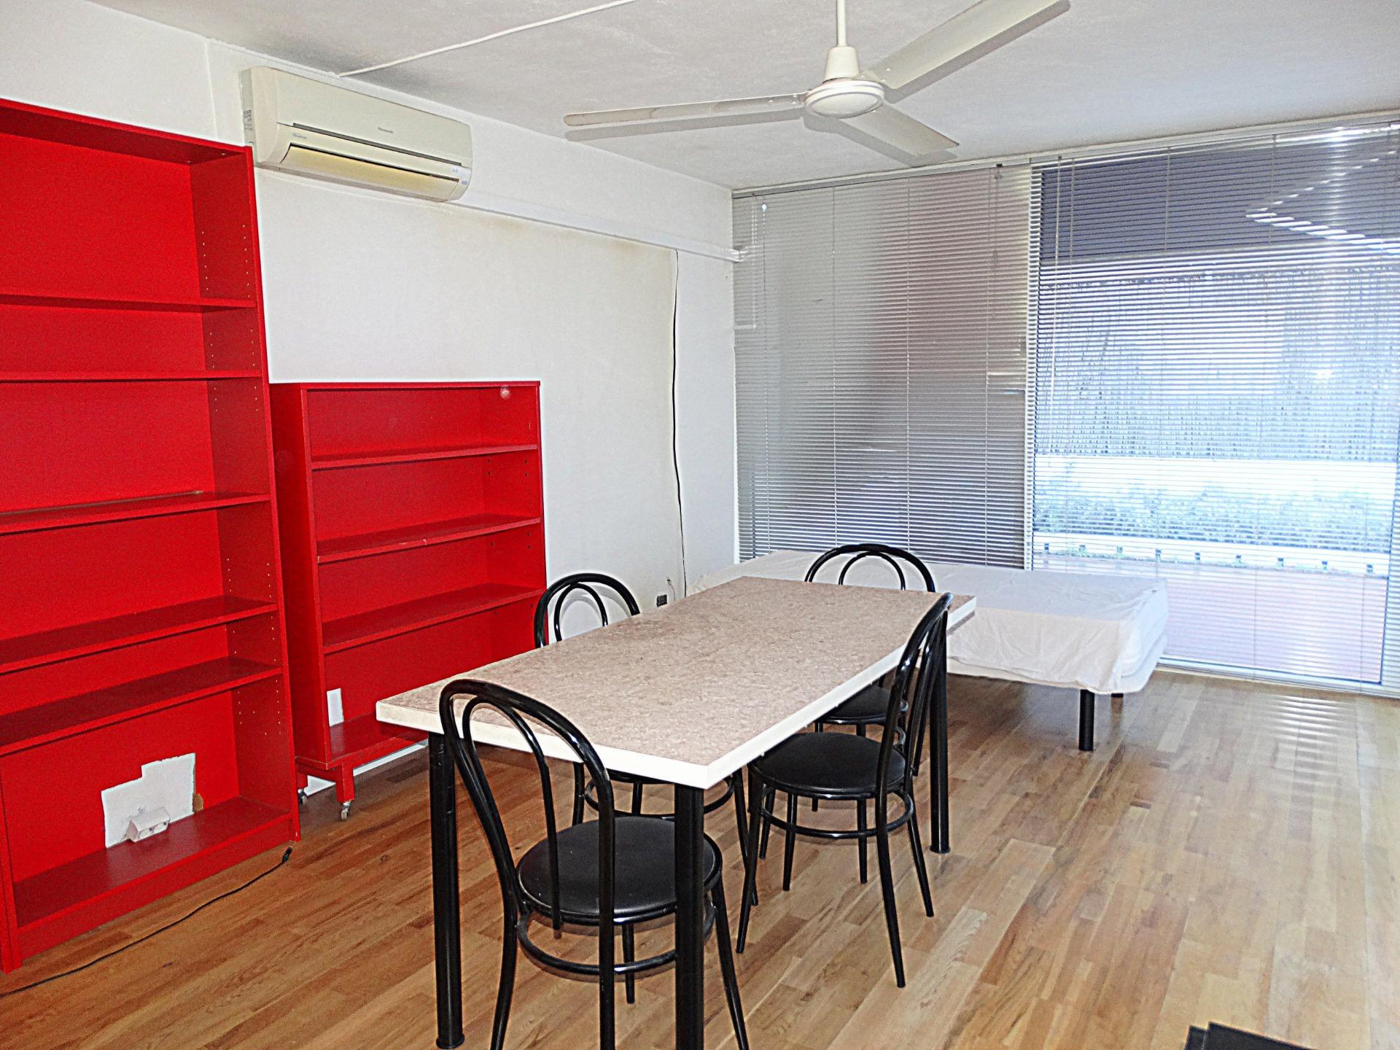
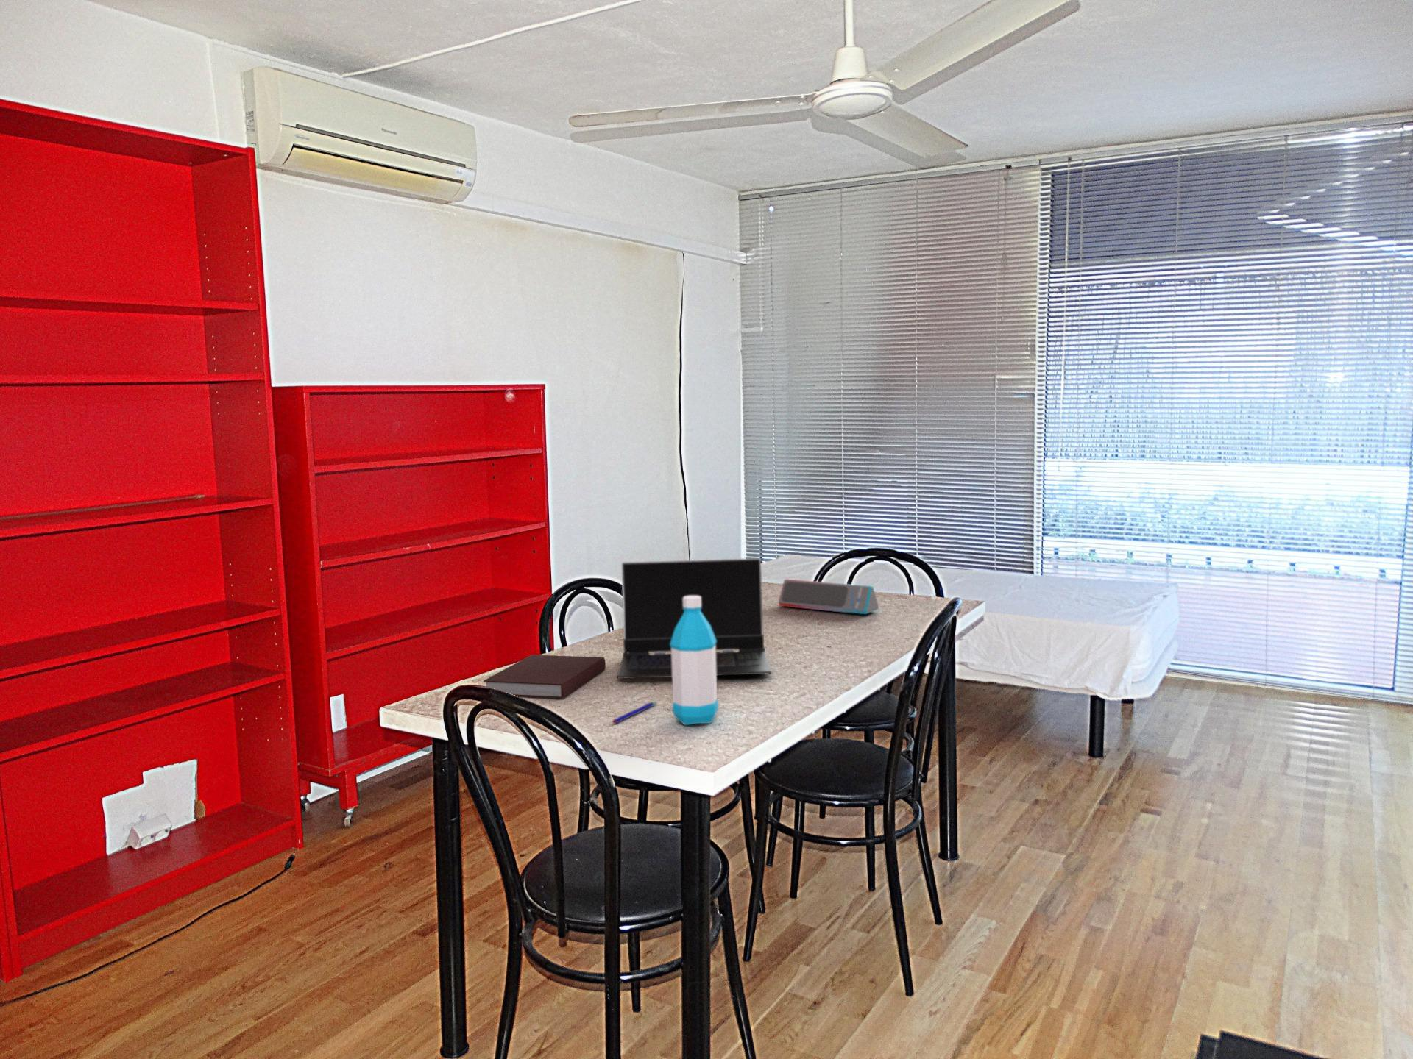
+ laptop computer [616,557,772,680]
+ notebook [483,654,606,699]
+ water bottle [671,595,719,726]
+ pen [612,700,658,724]
+ speaker [778,578,879,615]
